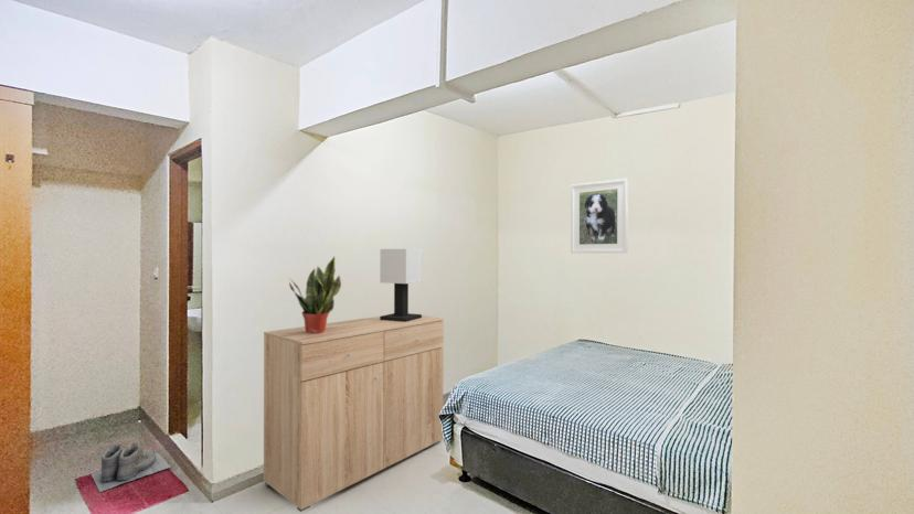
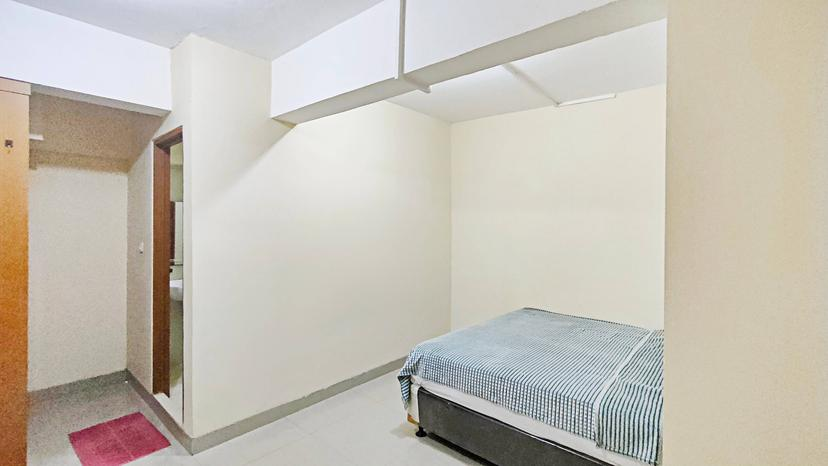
- dresser [263,314,445,513]
- potted plant [287,256,342,334]
- boots [91,441,172,493]
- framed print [570,178,629,254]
- table lamp [379,248,423,322]
